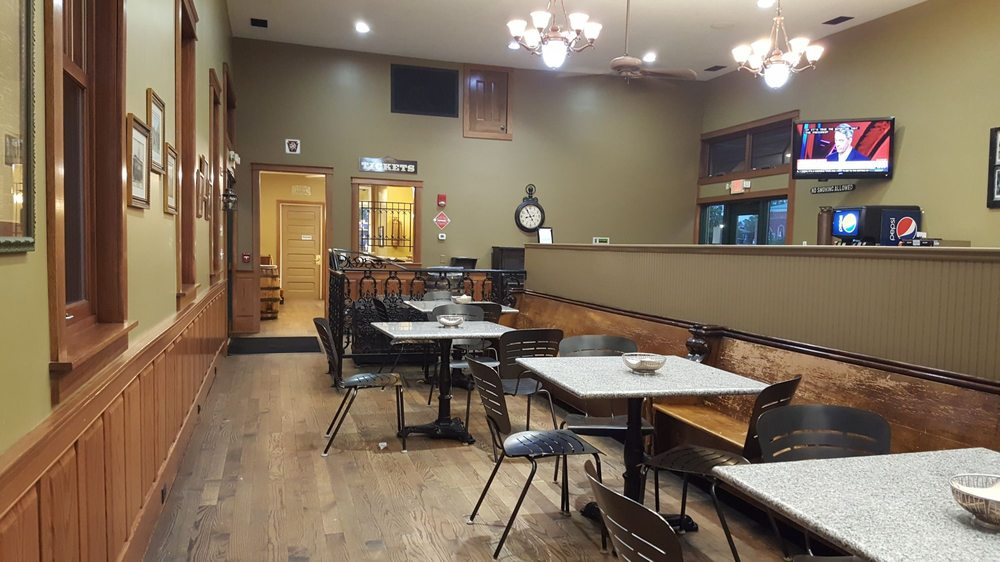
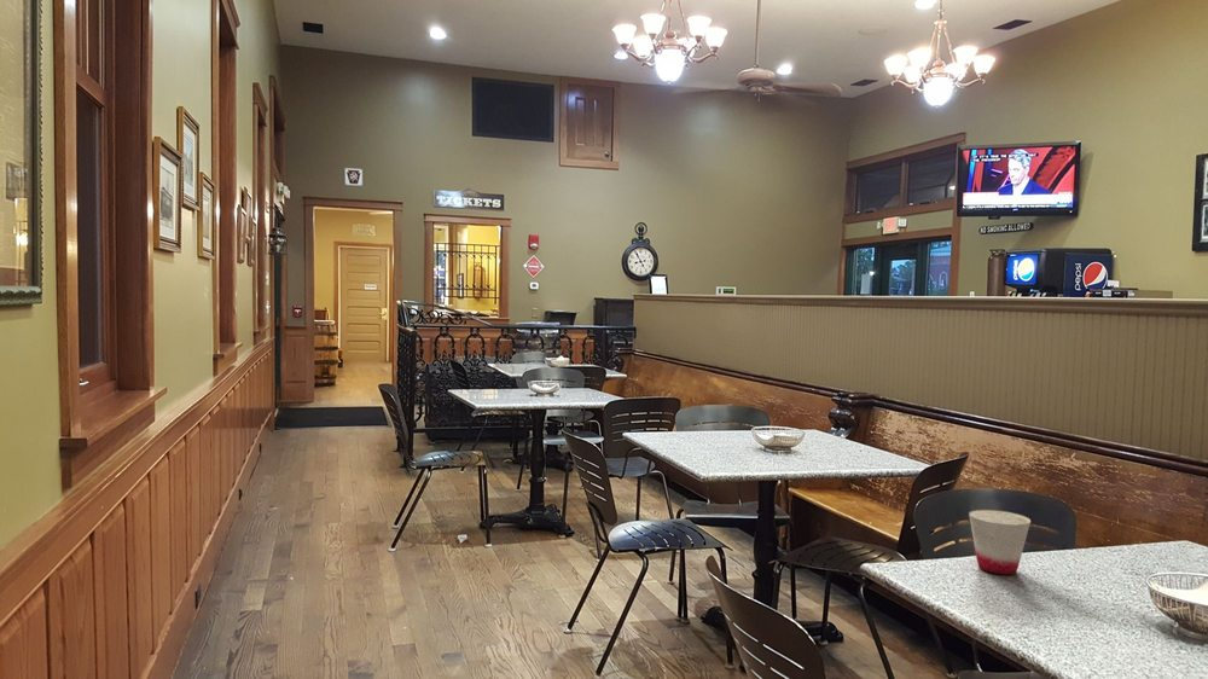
+ cup [968,509,1032,576]
